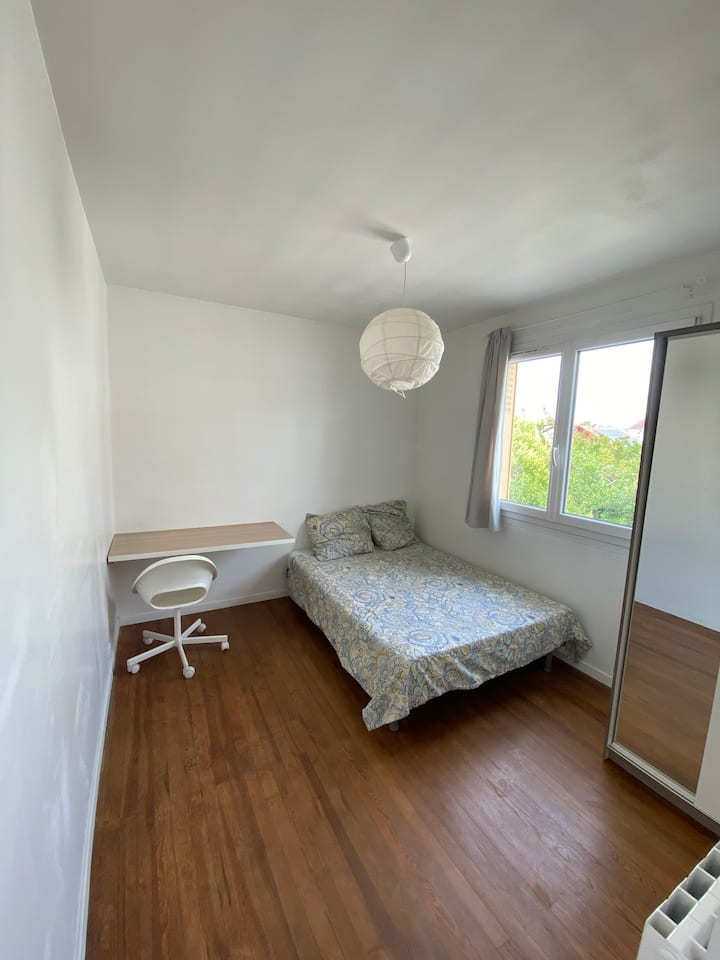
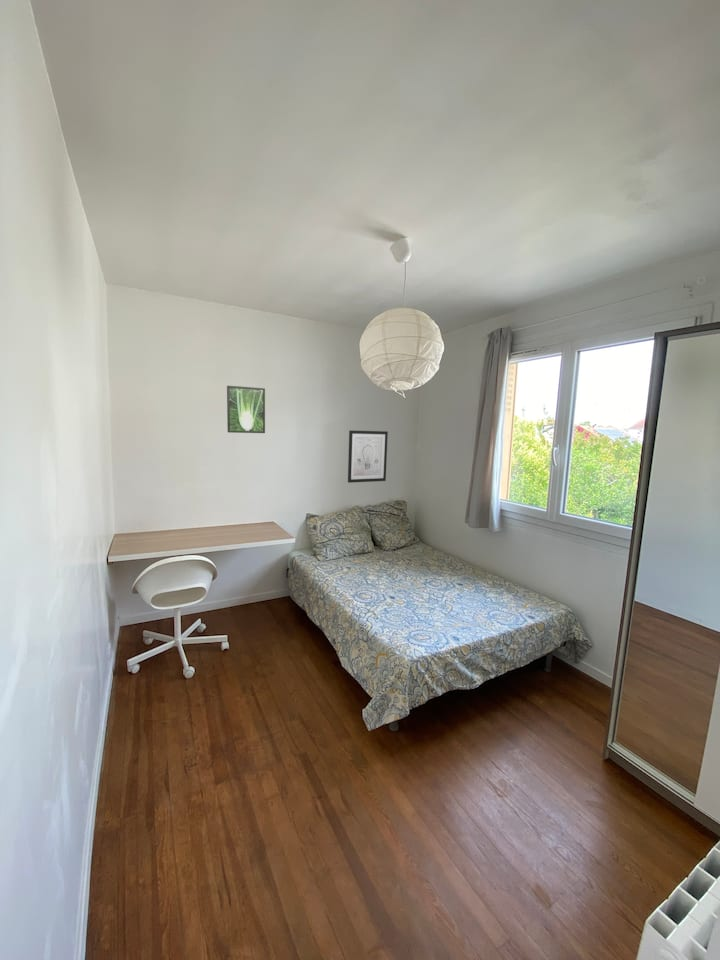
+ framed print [226,385,266,434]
+ wall art [347,429,389,484]
